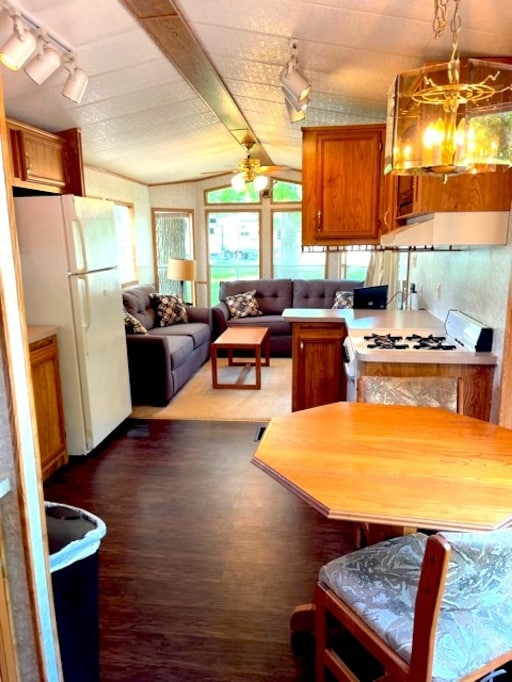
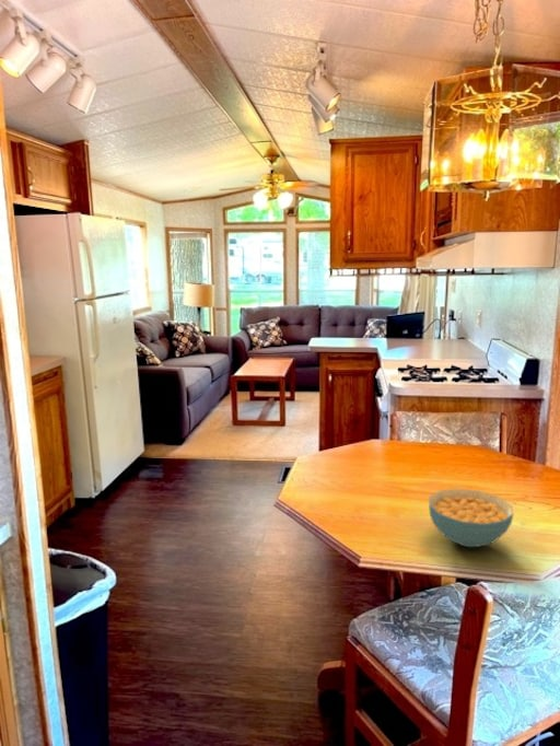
+ cereal bowl [428,488,514,548]
